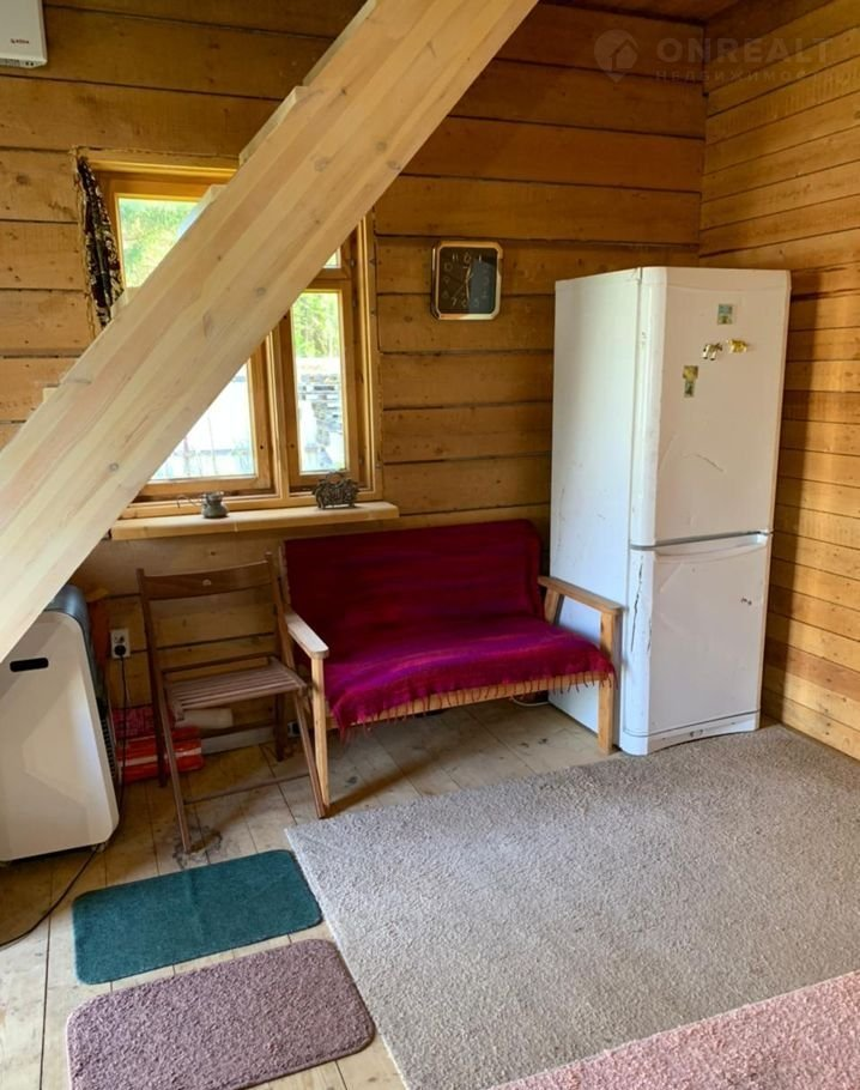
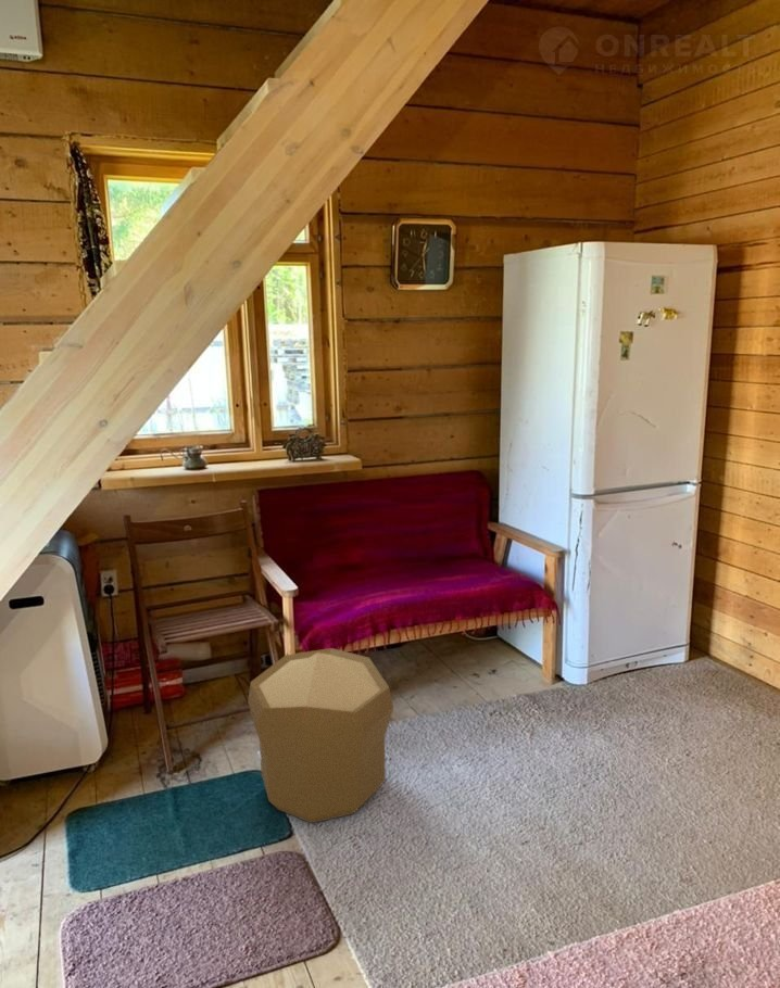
+ pouf [247,647,394,824]
